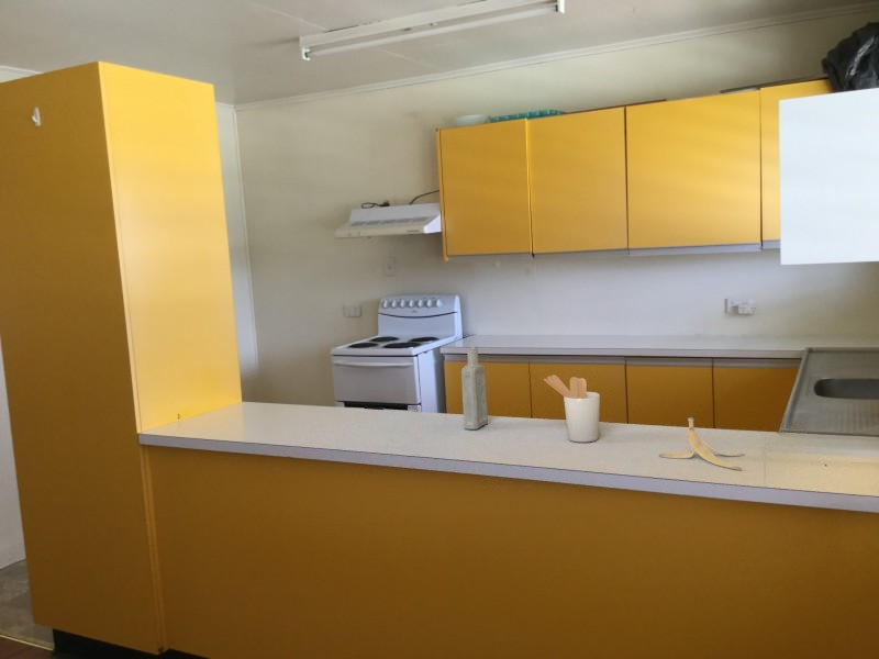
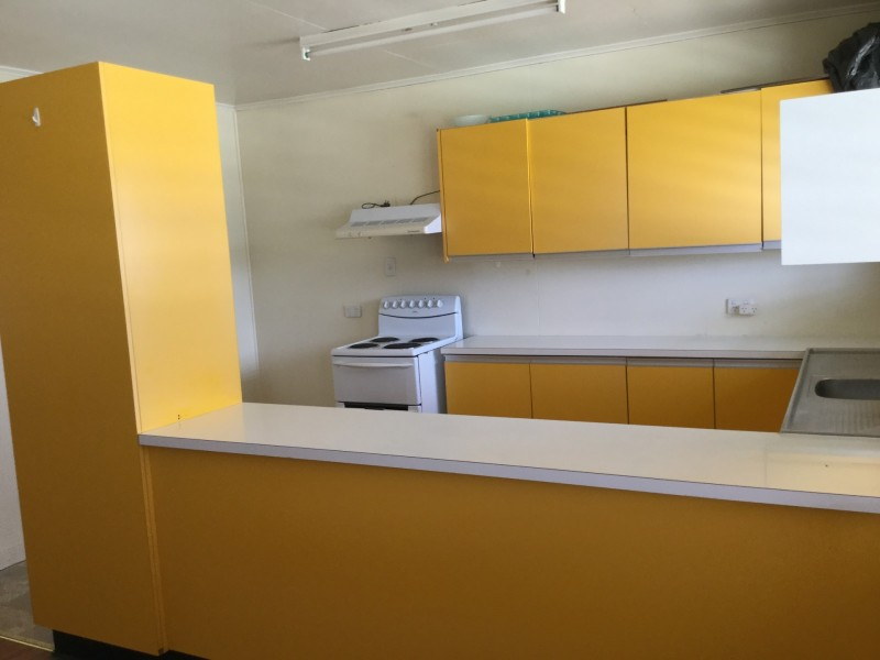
- banana peel [658,416,746,471]
- utensil holder [543,373,601,444]
- bottle [460,345,489,431]
